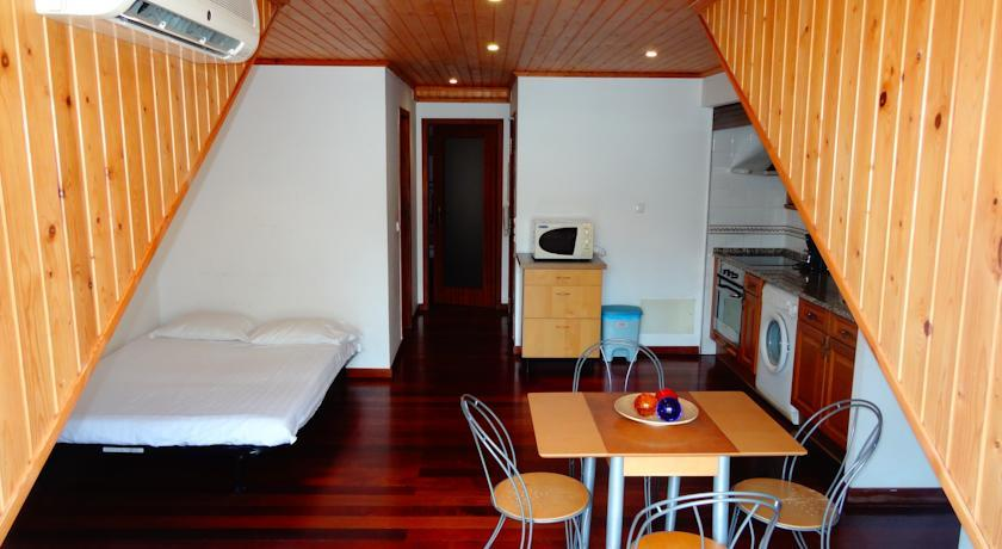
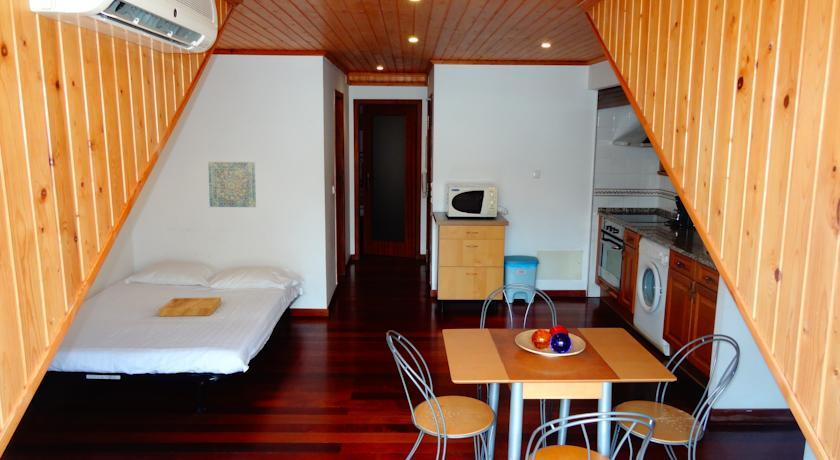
+ wall art [207,161,257,208]
+ tray [158,296,222,317]
